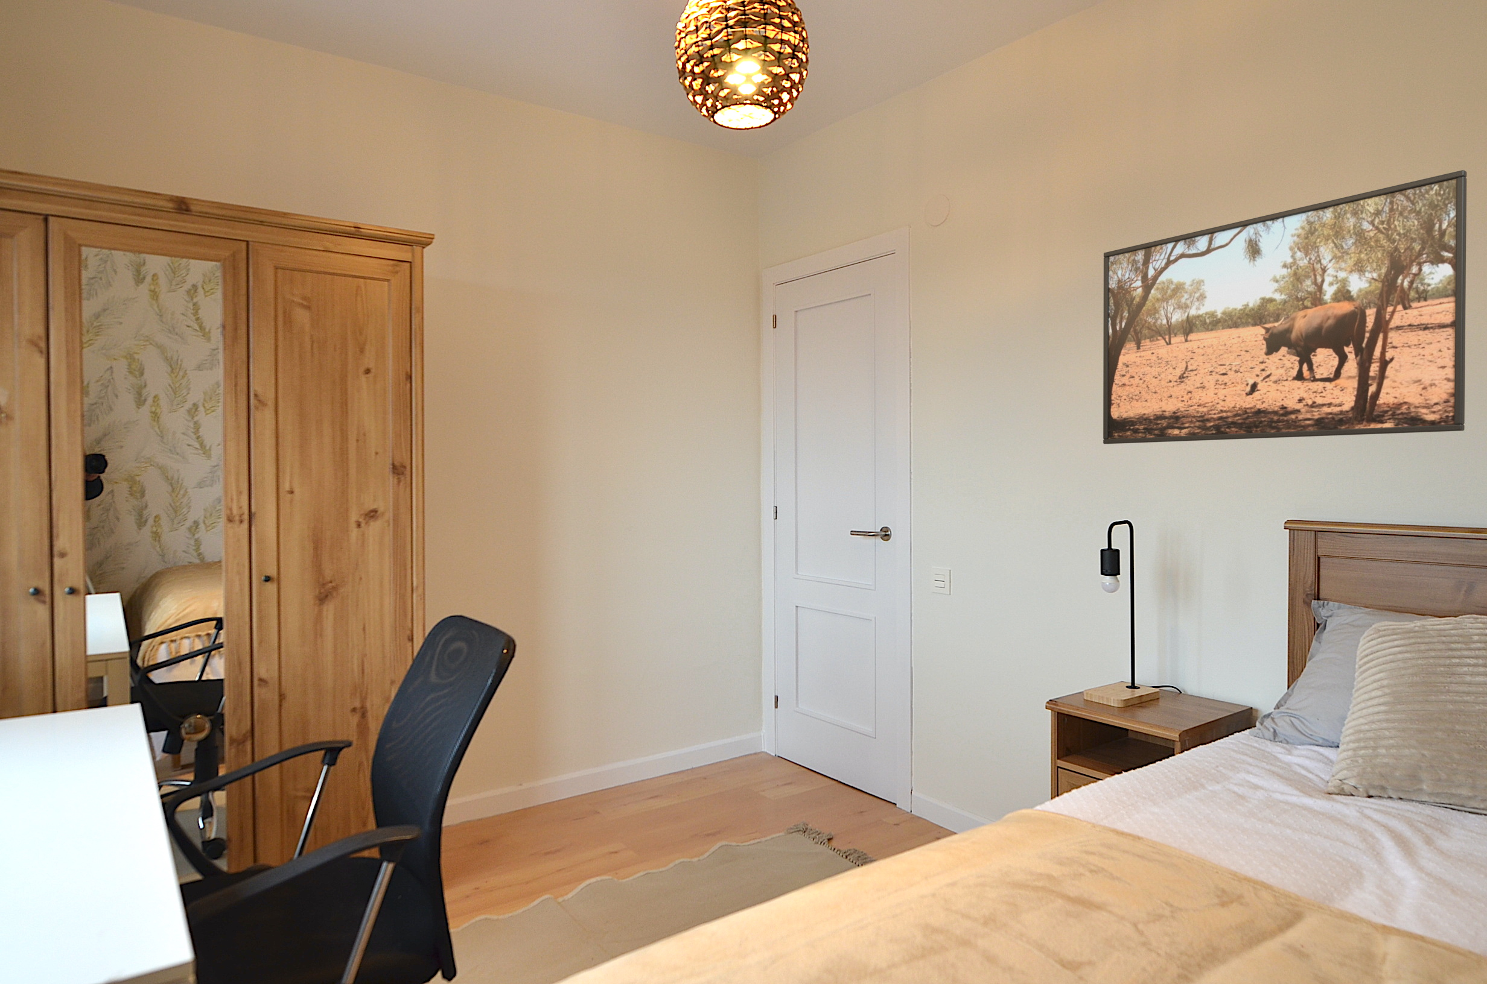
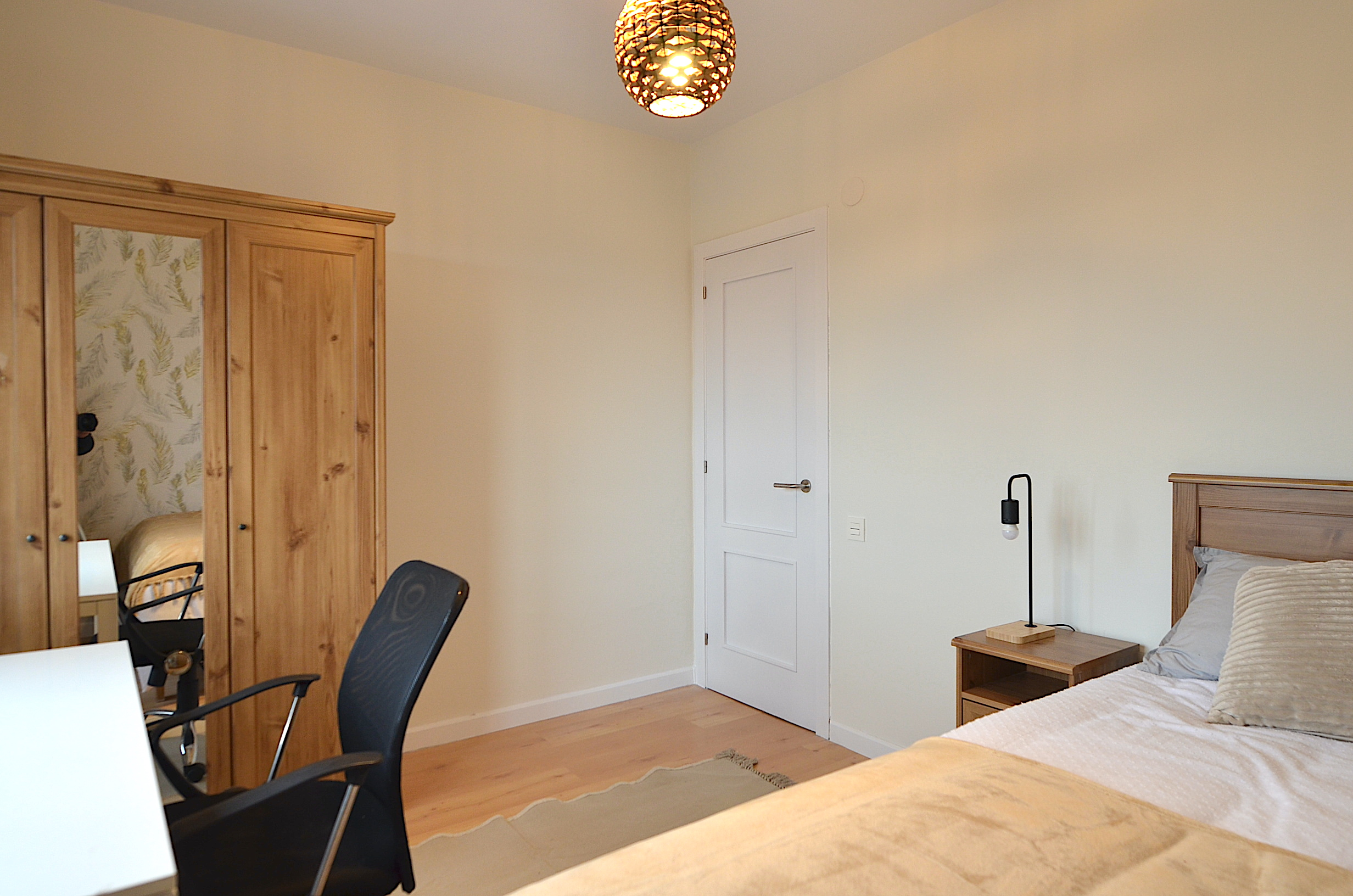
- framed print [1102,169,1467,445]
